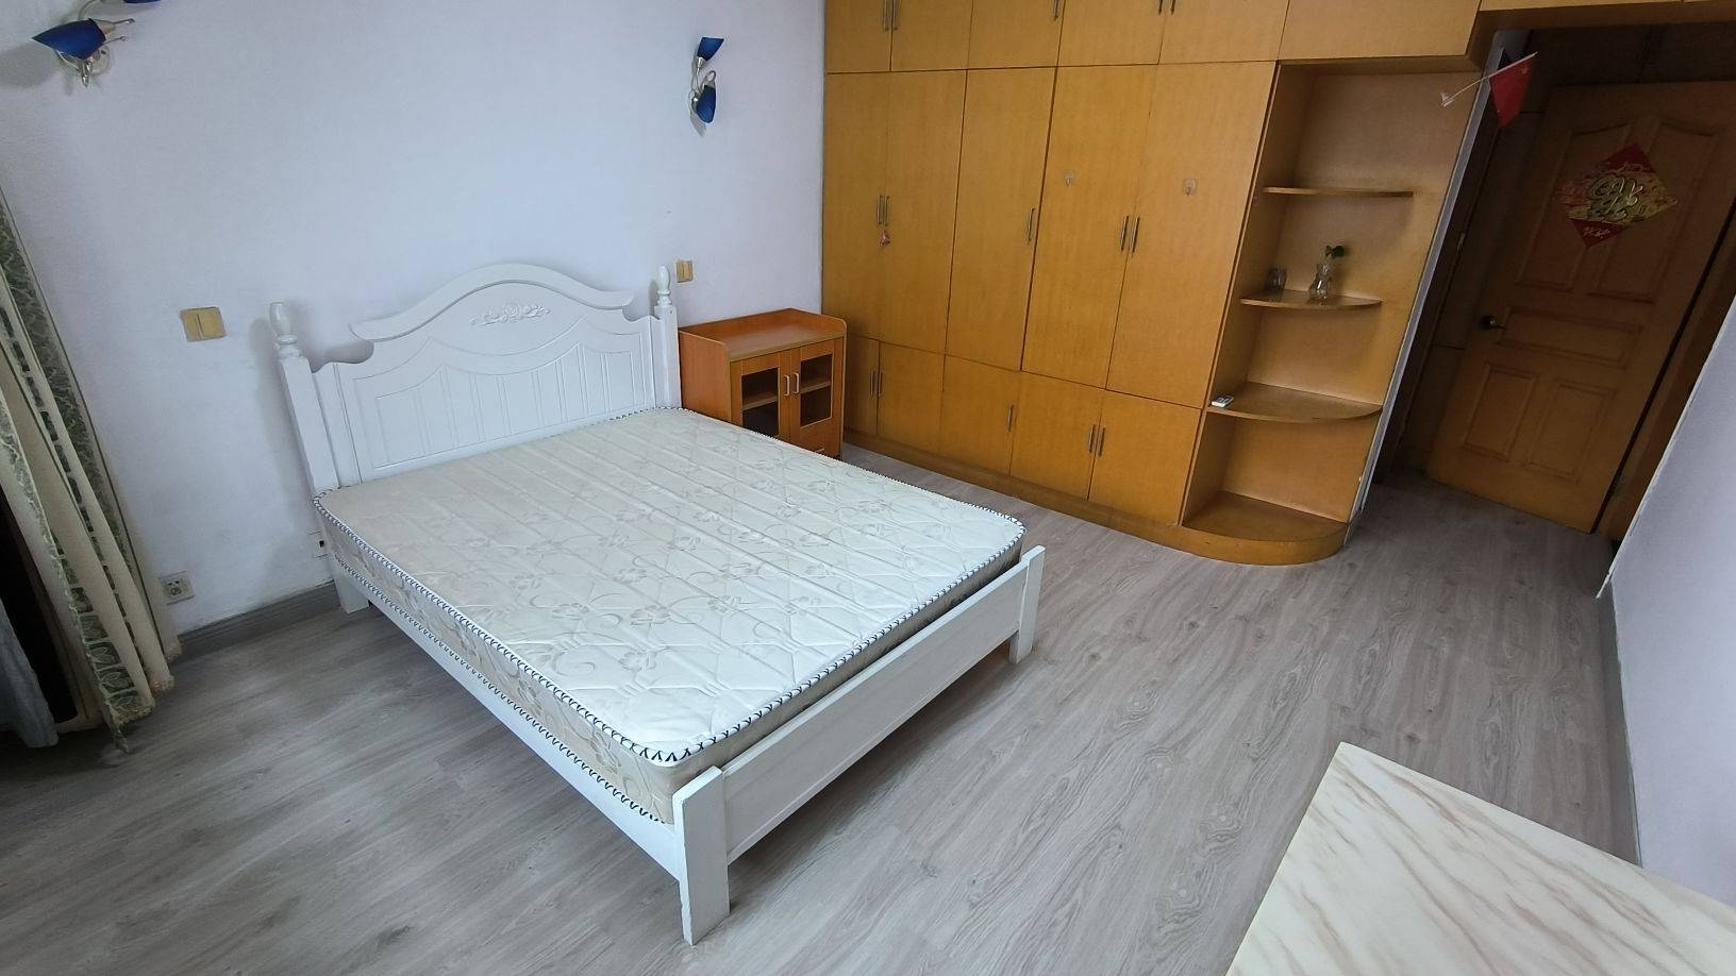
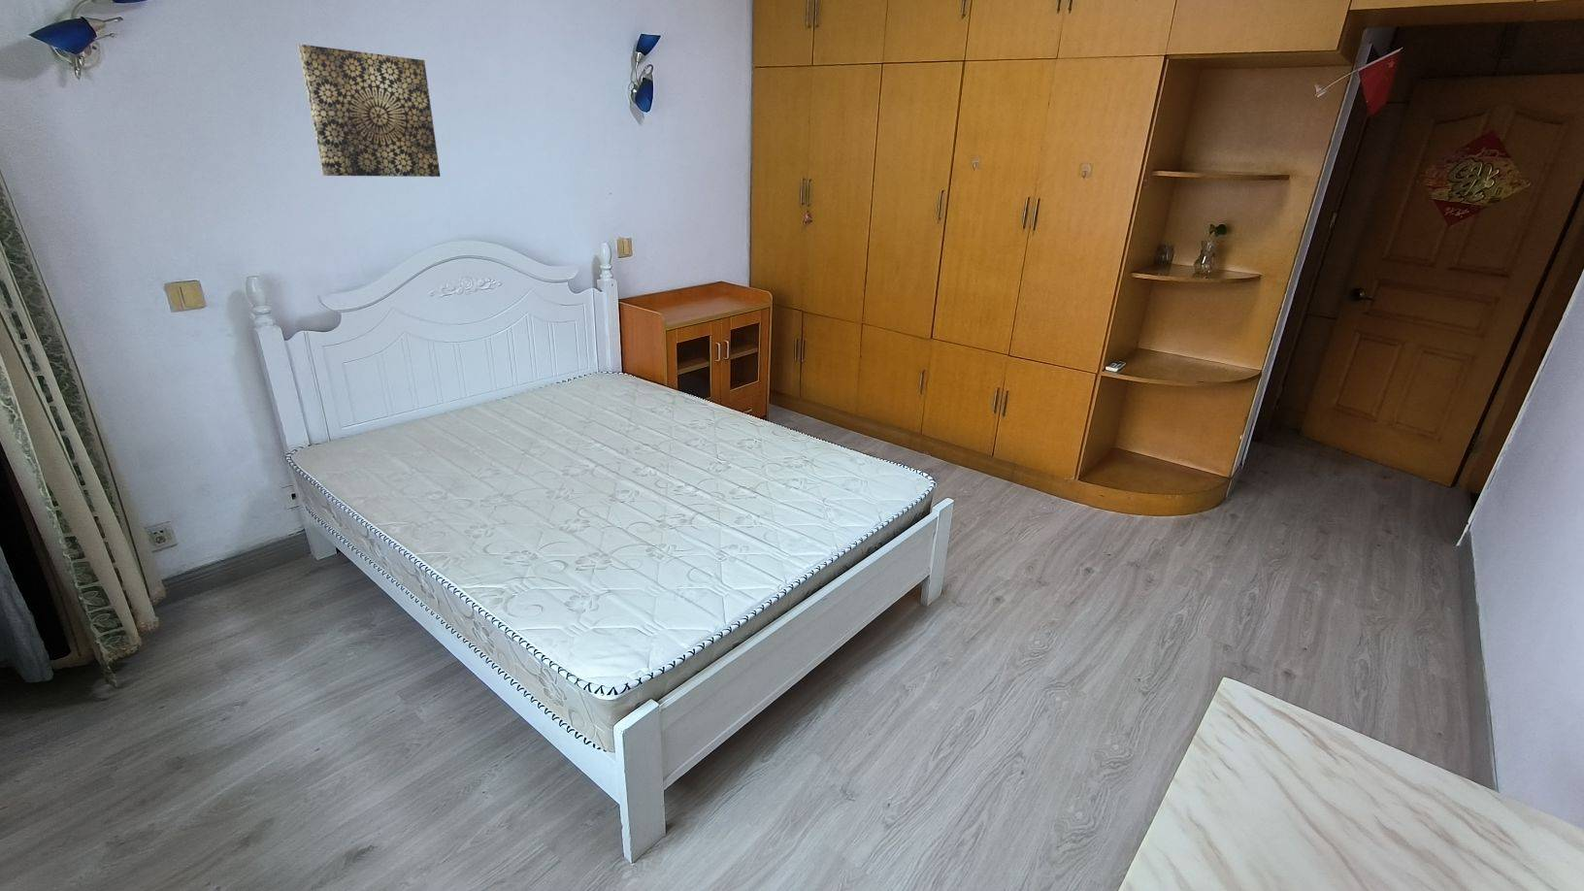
+ wall art [297,44,442,177]
